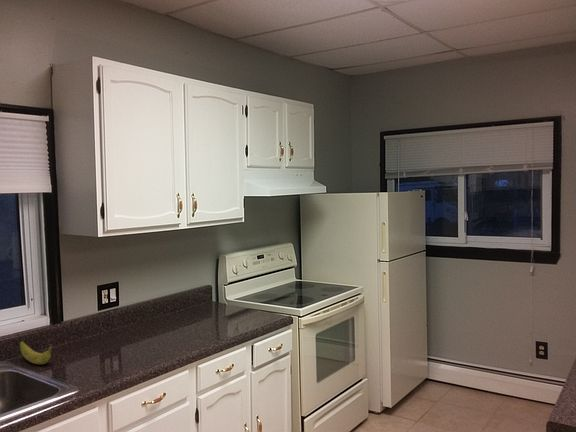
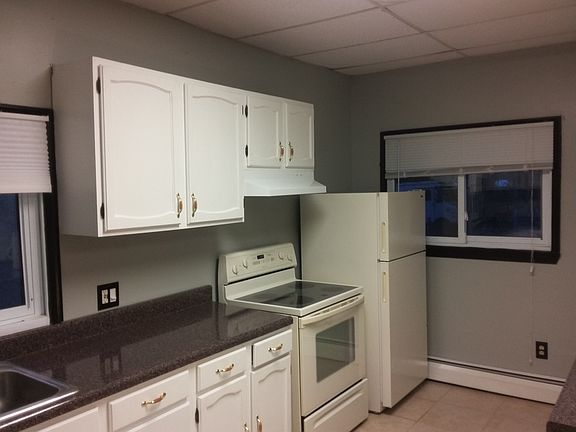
- banana [19,340,53,365]
